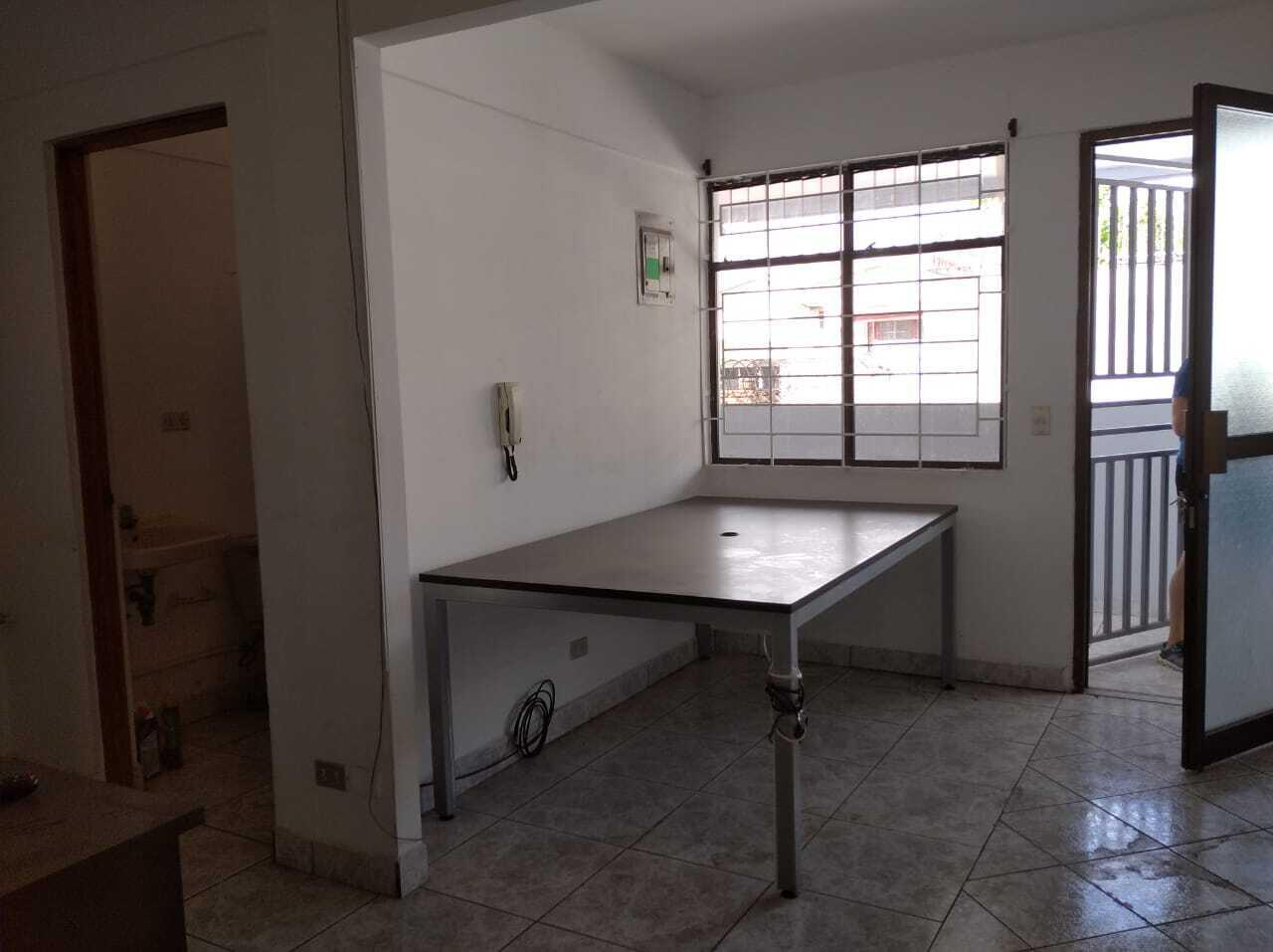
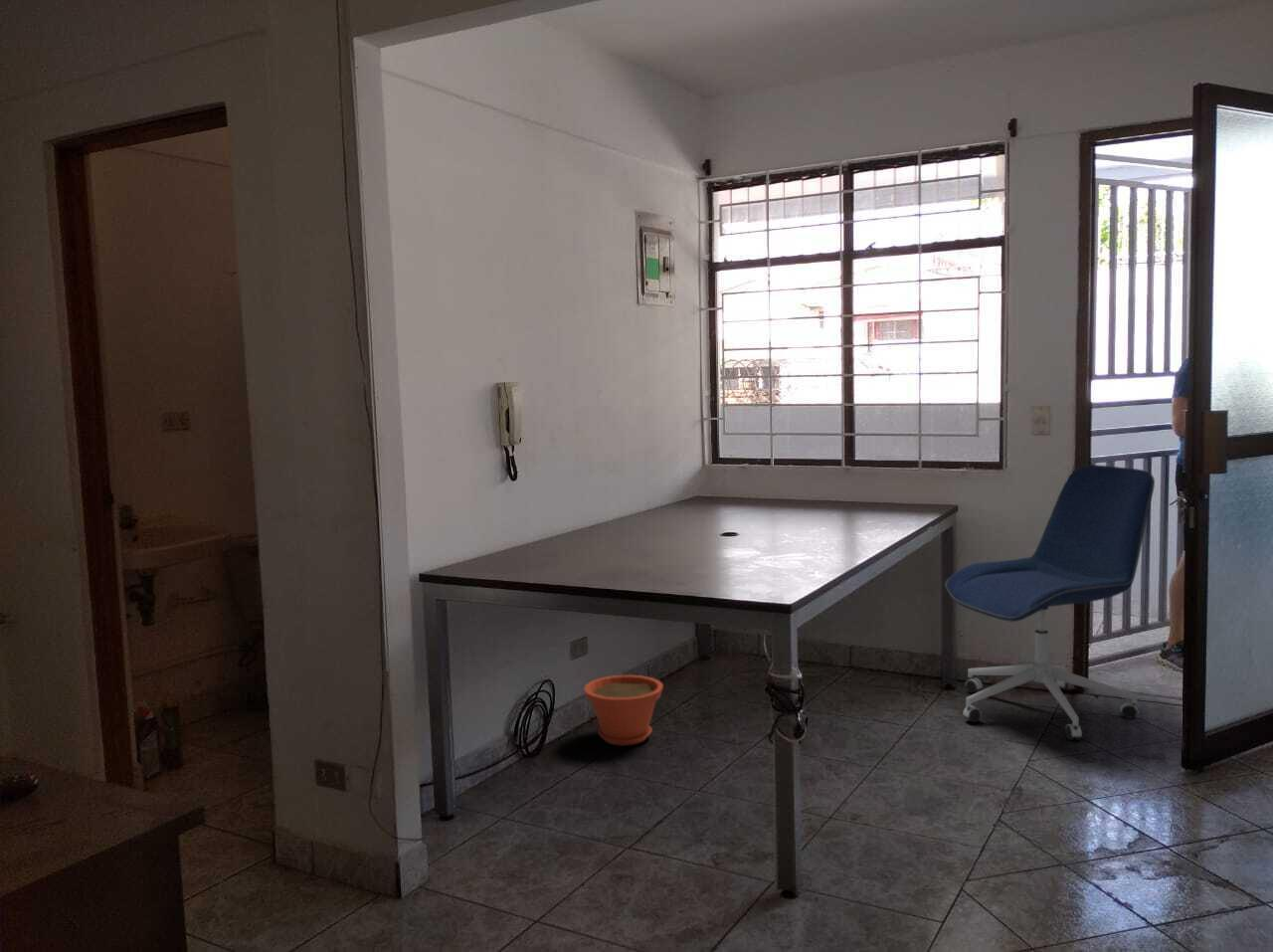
+ plant pot [583,674,664,746]
+ office chair [944,464,1156,741]
